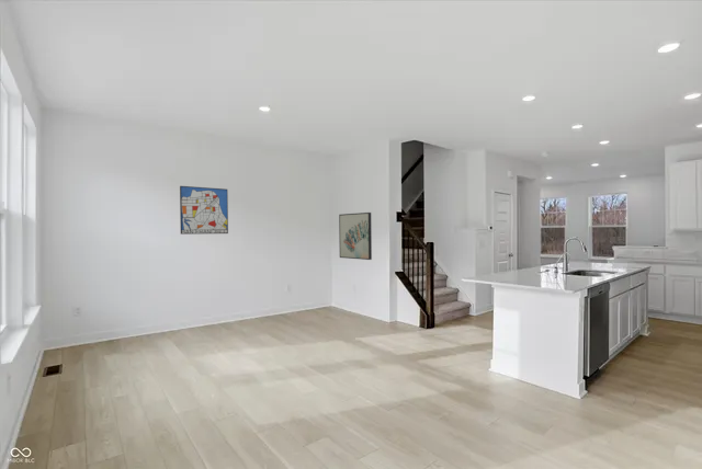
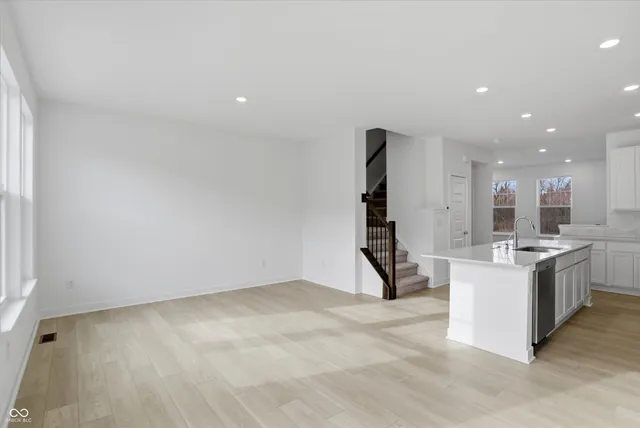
- wall art [179,185,229,236]
- wall art [338,211,373,261]
